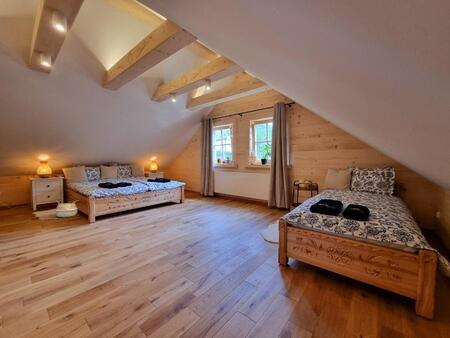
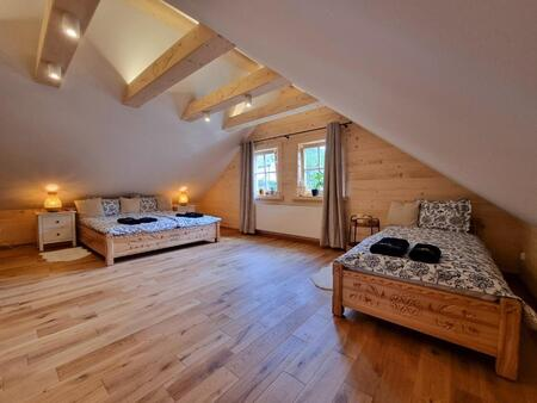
- woven basket [54,199,79,218]
